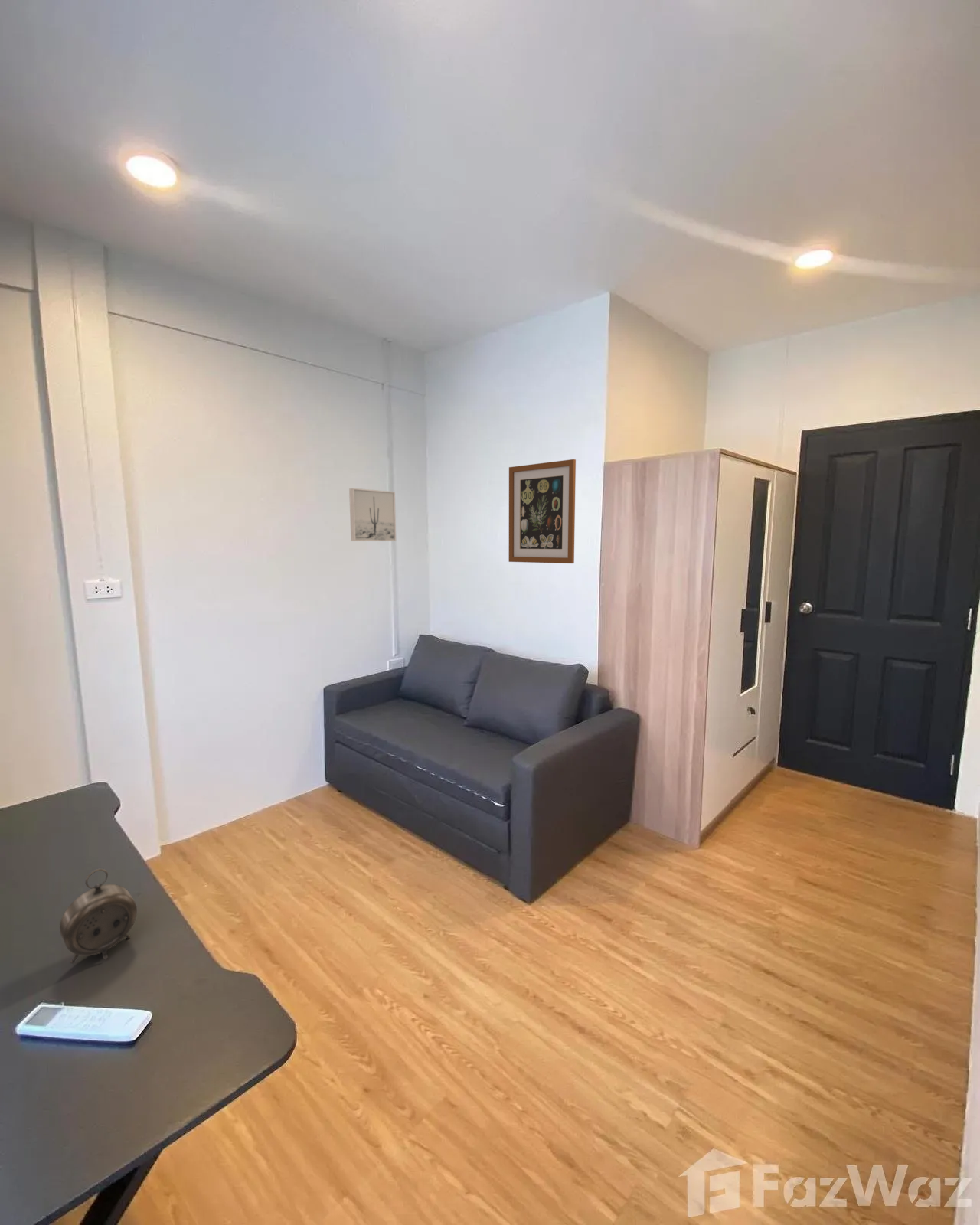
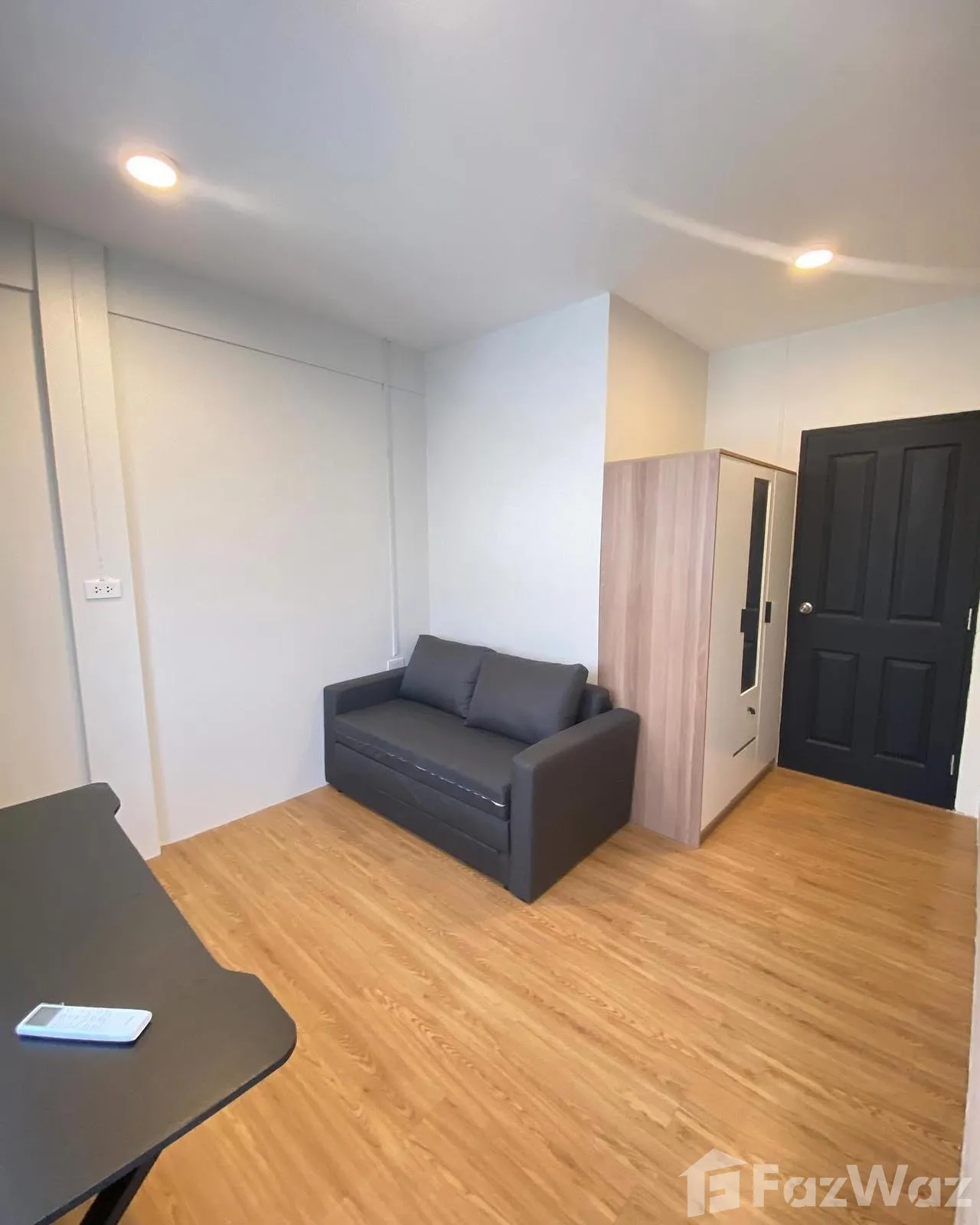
- wall art [348,488,397,542]
- wall art [508,459,577,564]
- alarm clock [59,868,138,965]
